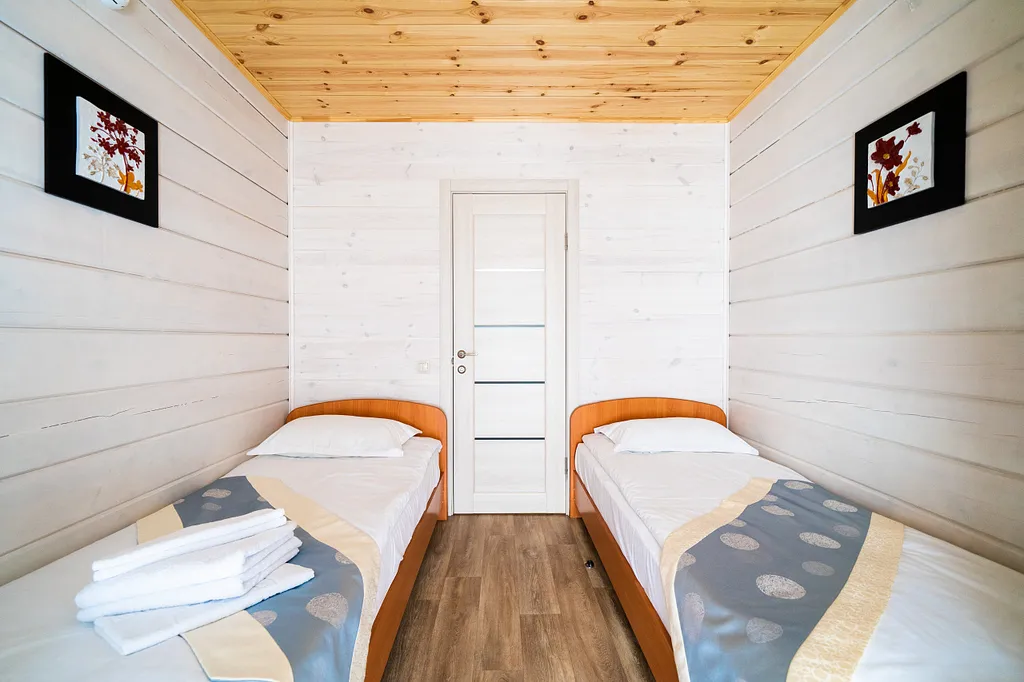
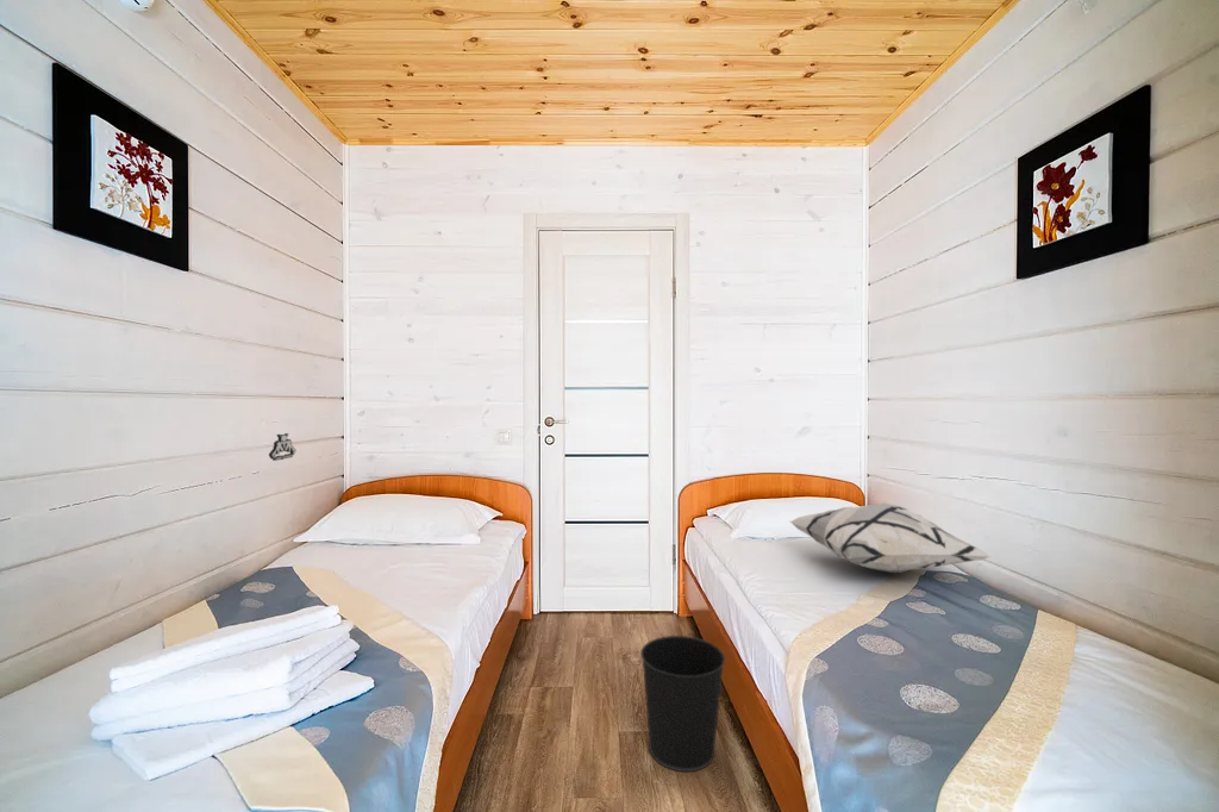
+ decorative pillow [789,502,993,574]
+ decorative emblem [268,432,298,462]
+ wastebasket [639,635,726,773]
